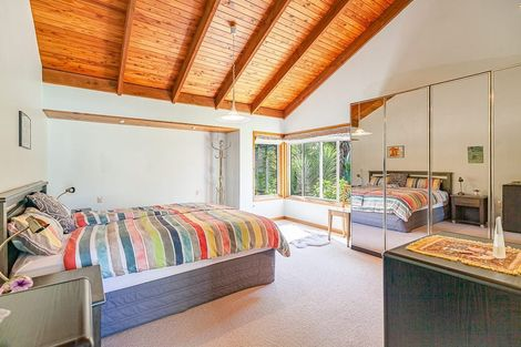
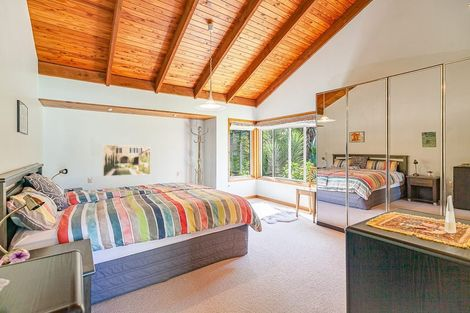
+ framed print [102,144,151,177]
